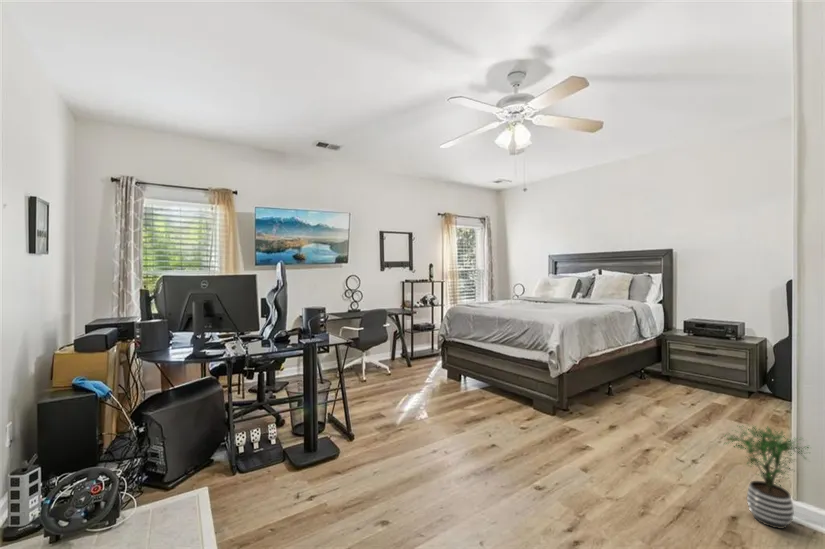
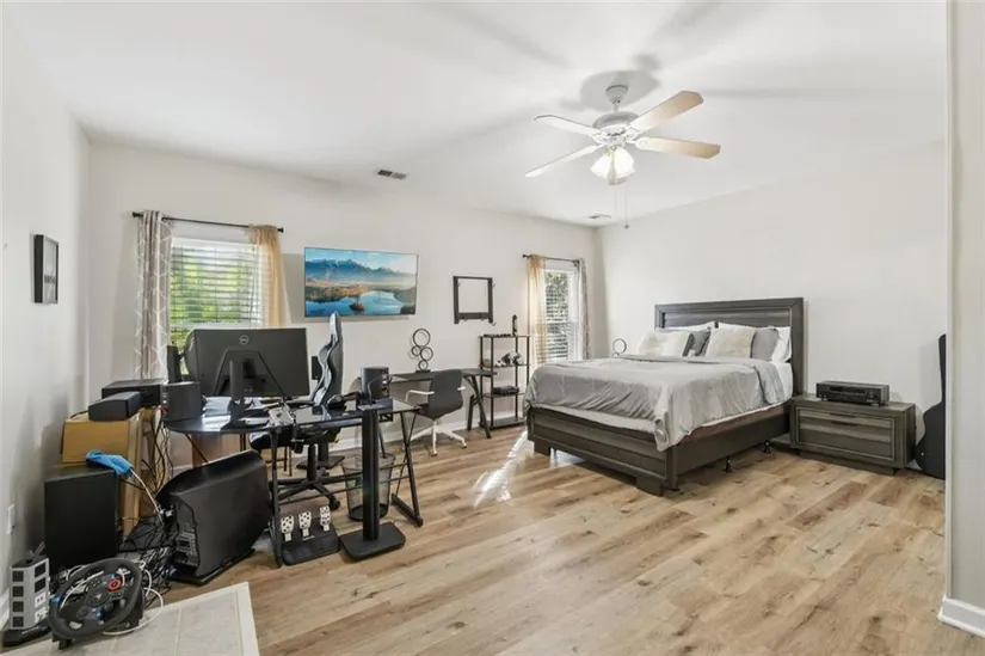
- potted plant [723,422,811,530]
